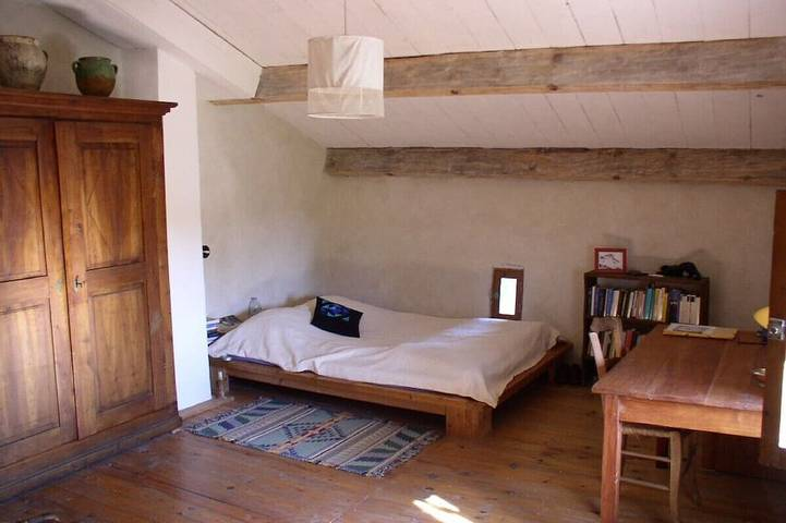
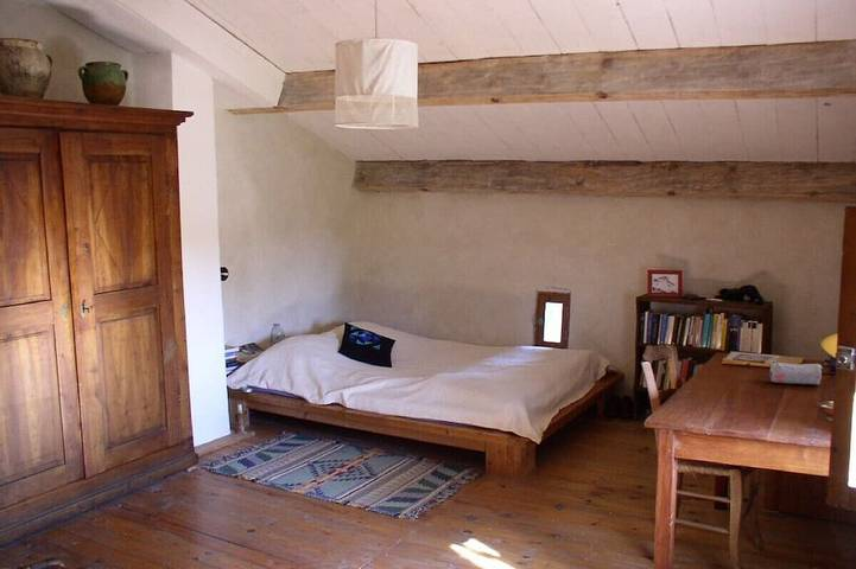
+ pencil case [768,360,824,385]
